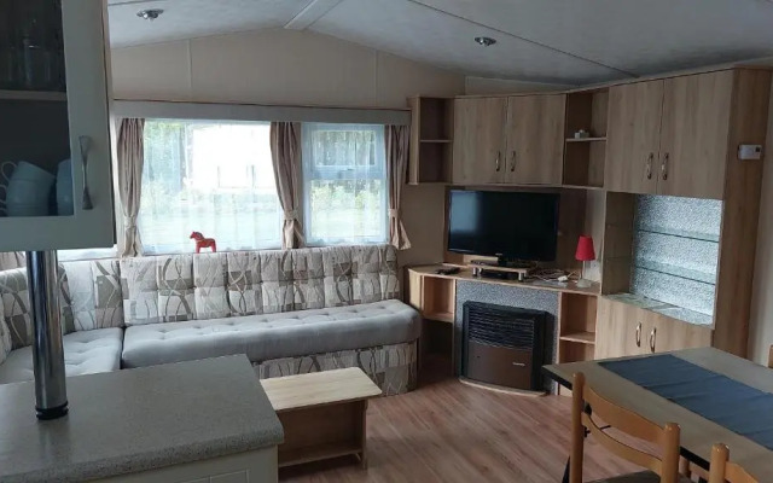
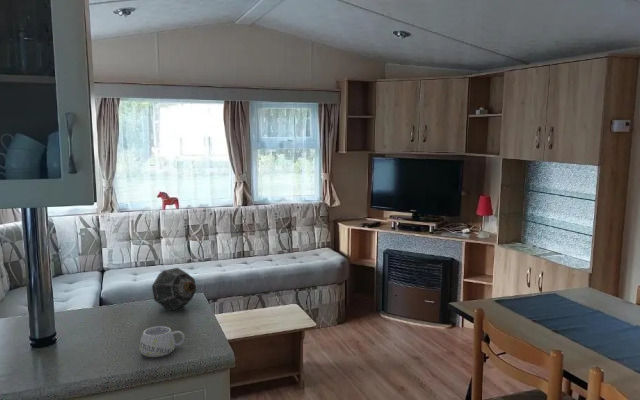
+ grenade [151,267,197,312]
+ mug [138,325,186,358]
